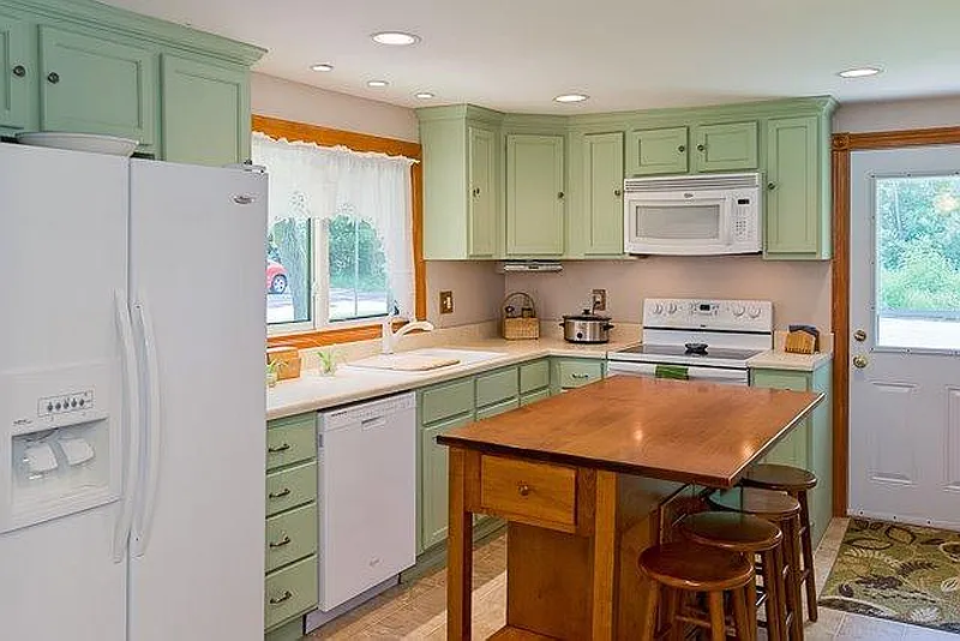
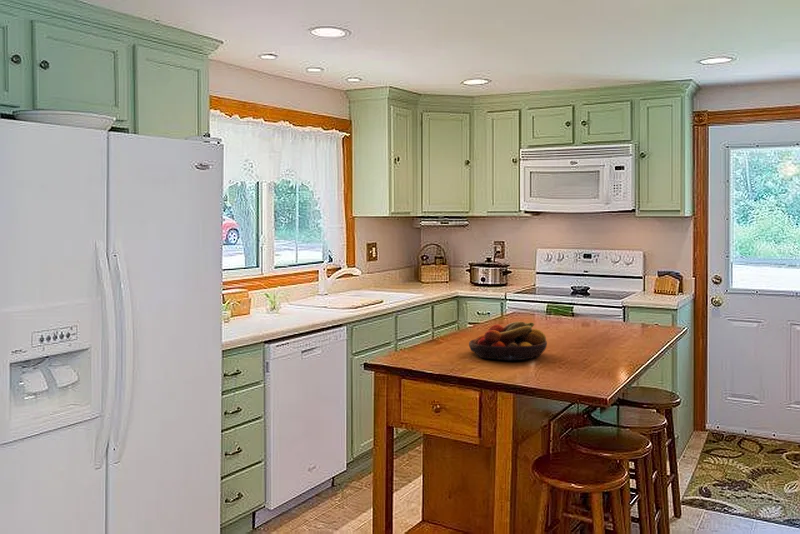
+ fruit bowl [468,321,548,361]
